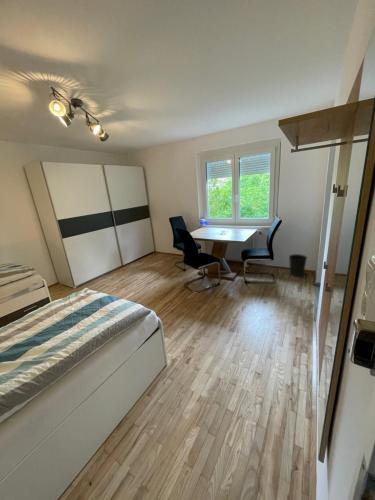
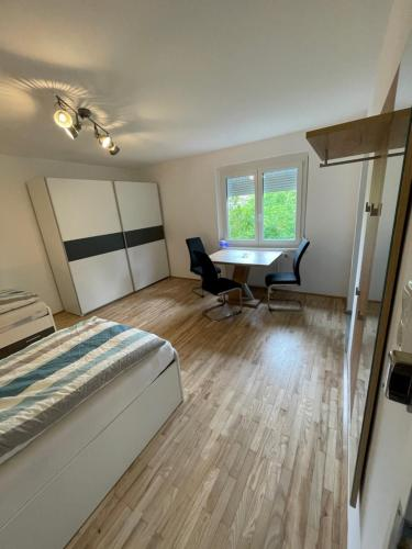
- wastebasket [288,253,308,277]
